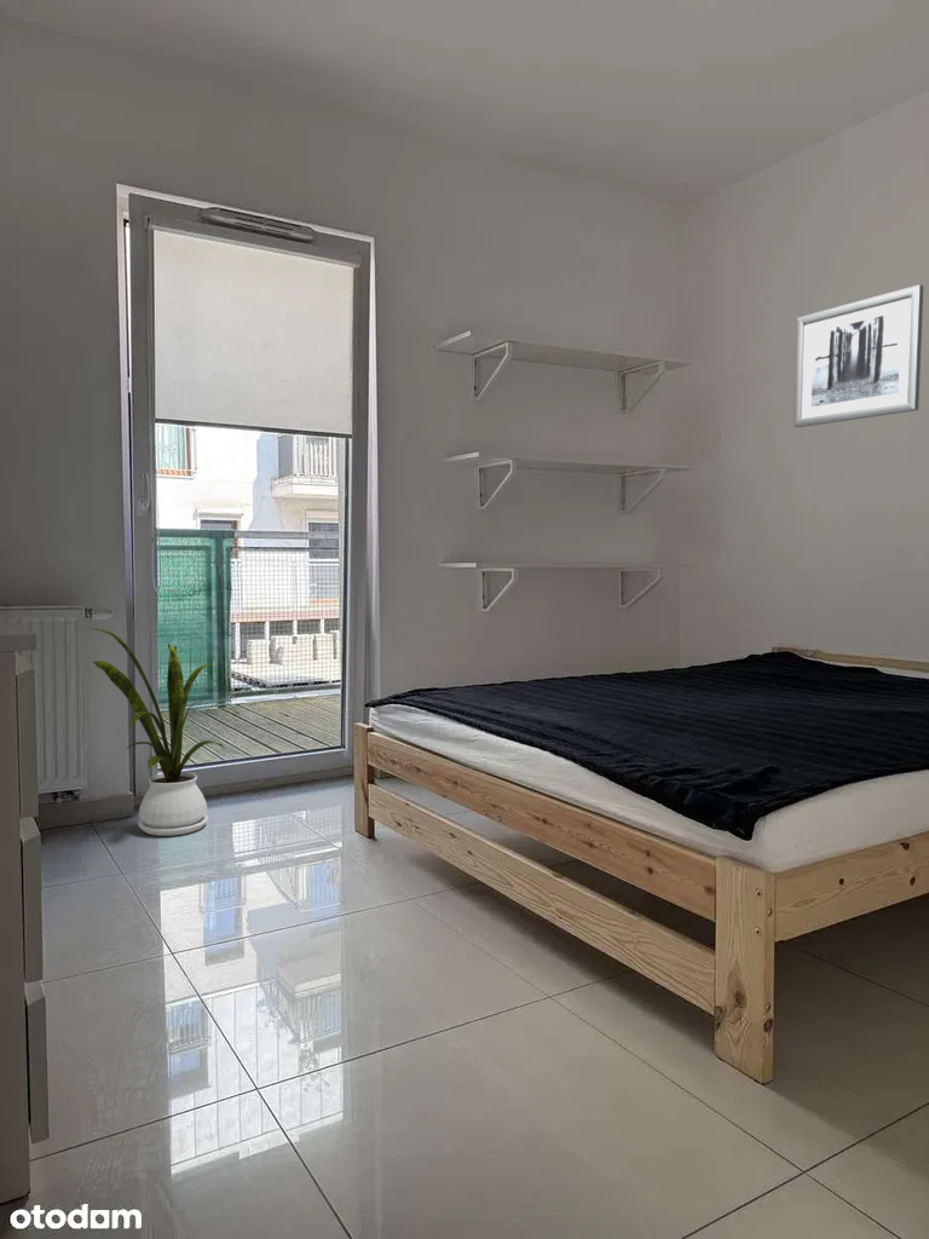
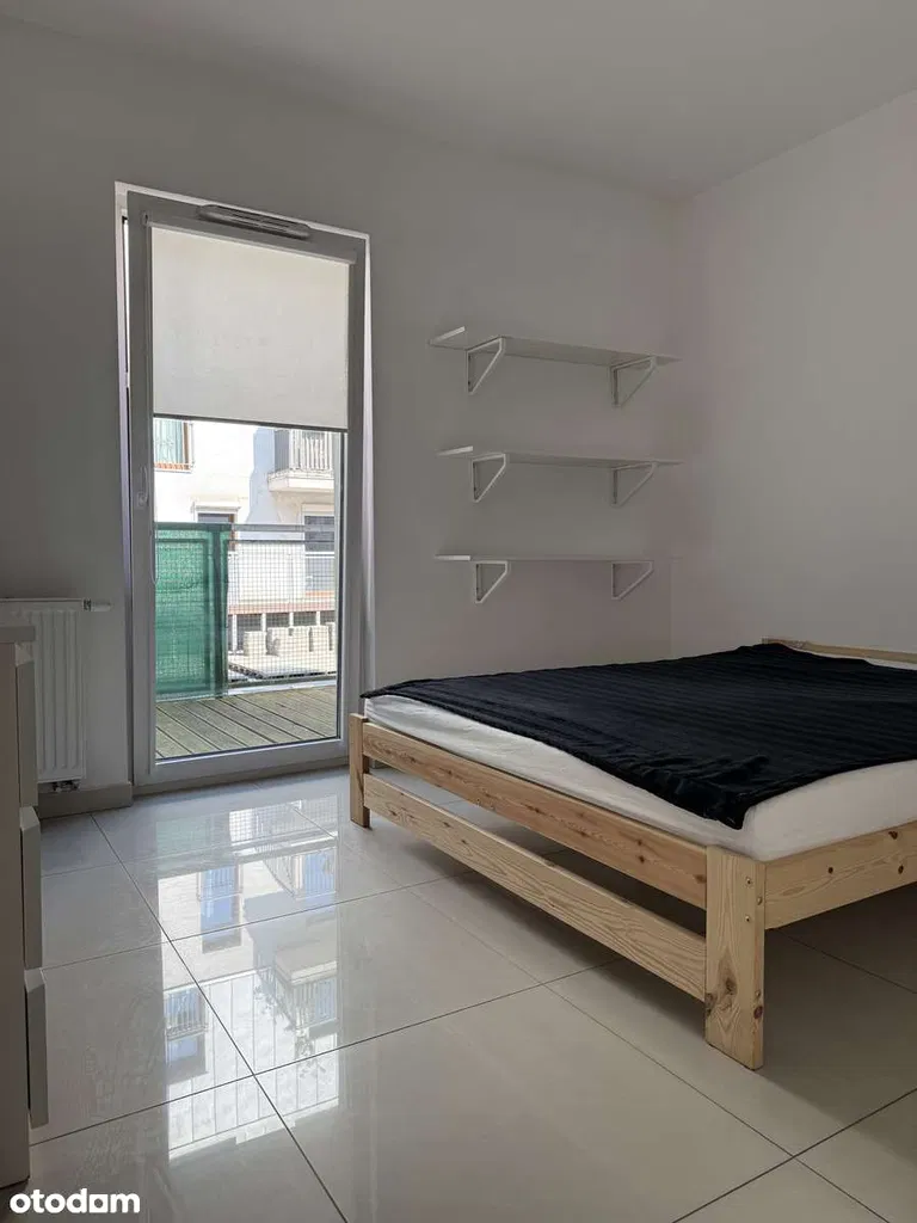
- wall art [792,284,924,428]
- house plant [90,627,226,837]
